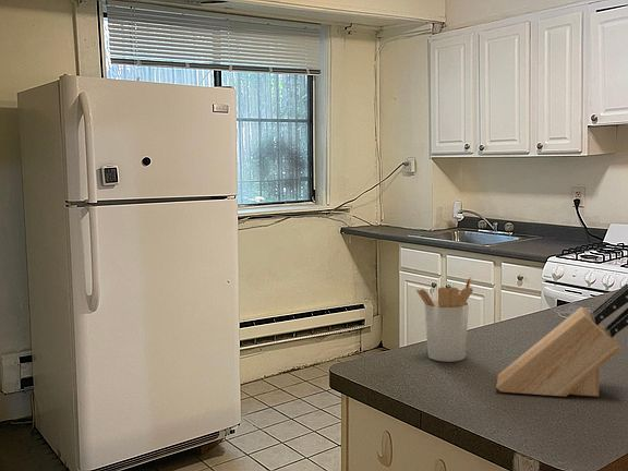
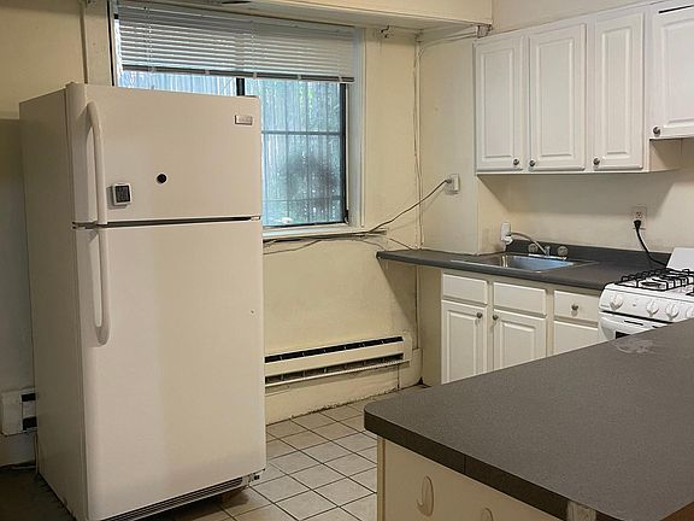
- utensil holder [415,276,474,363]
- knife block [495,282,628,398]
